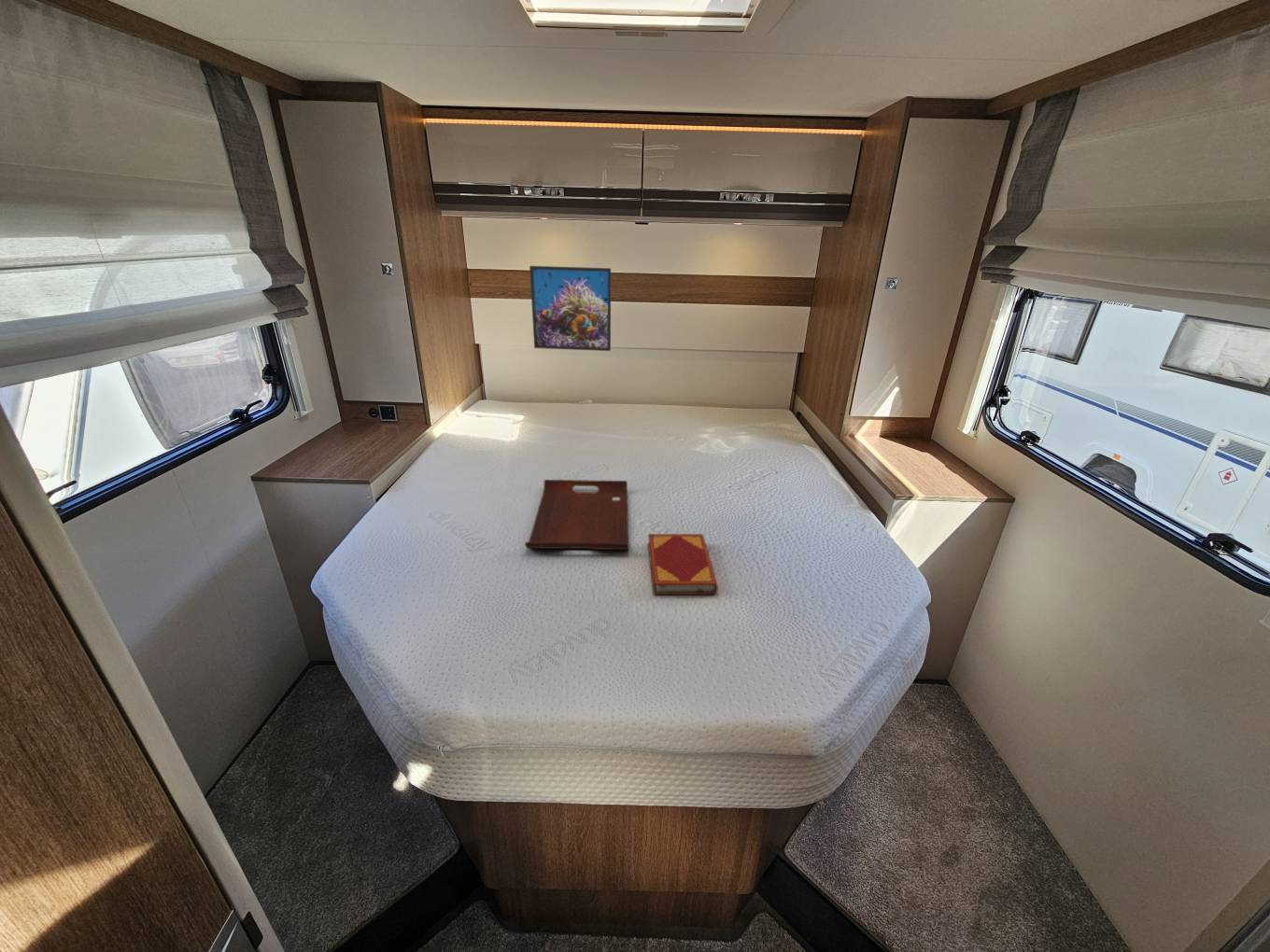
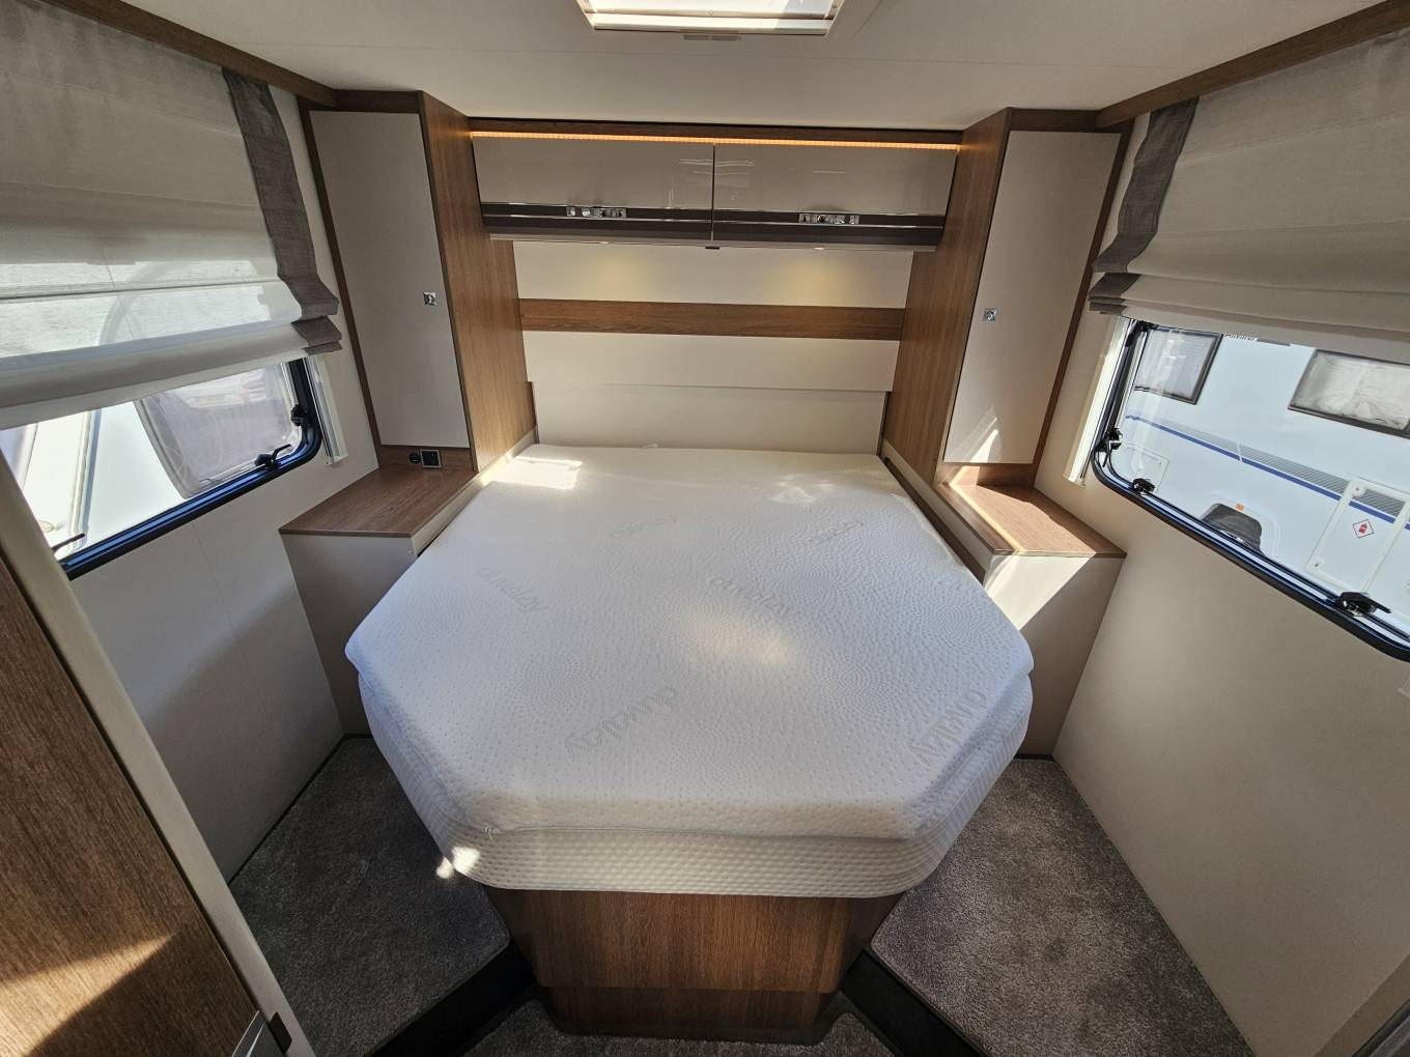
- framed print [529,265,612,352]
- serving tray [524,479,630,551]
- hardback book [647,533,719,595]
